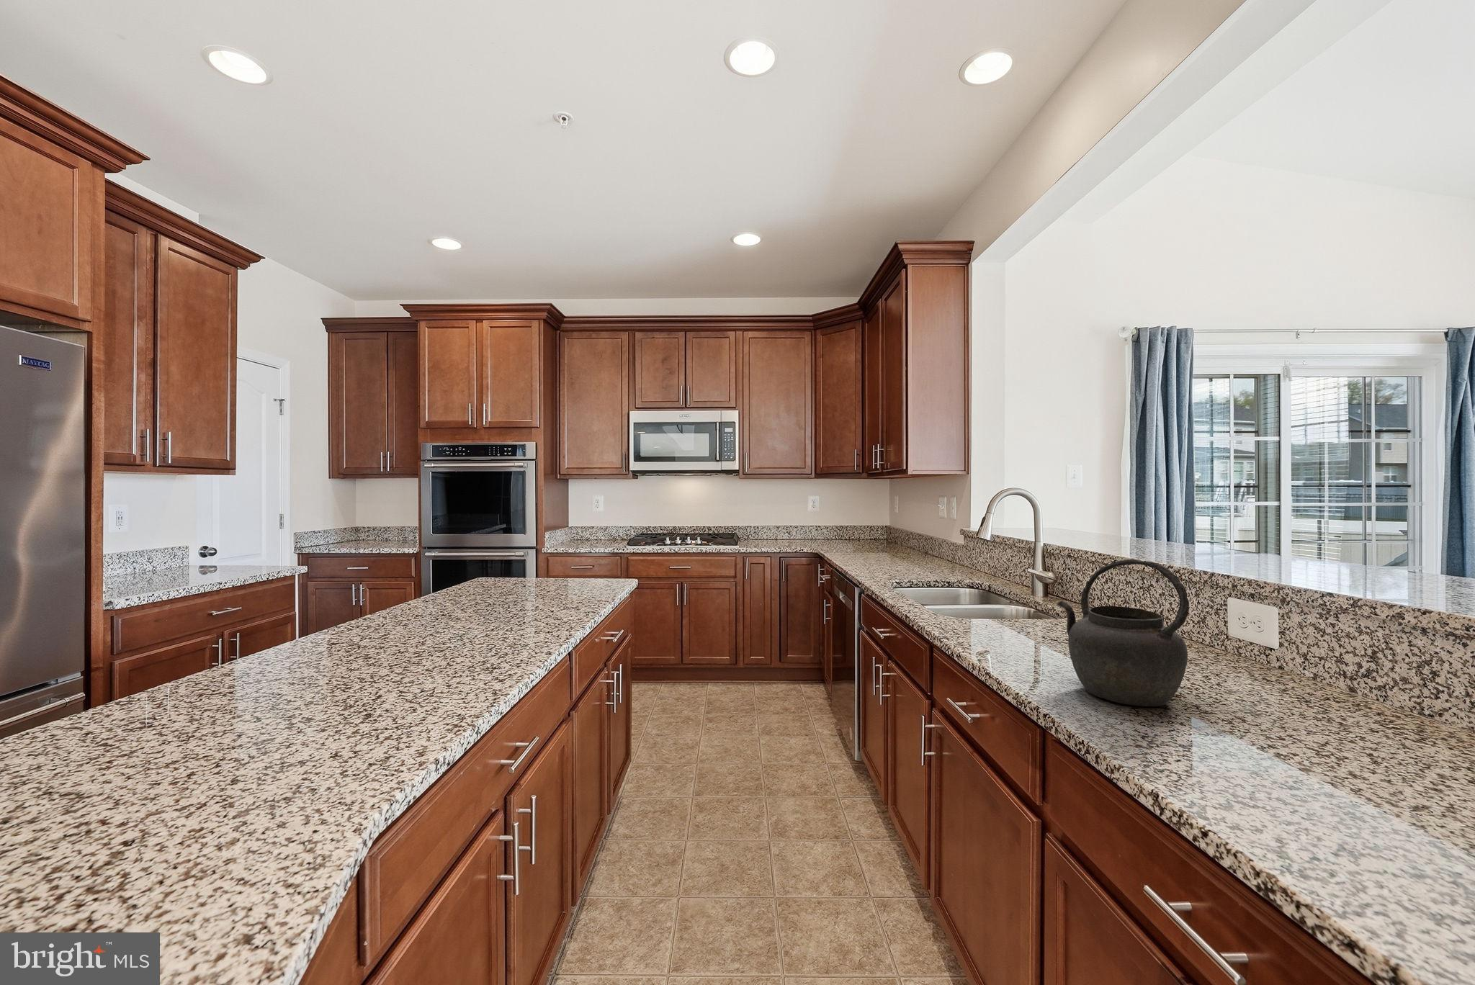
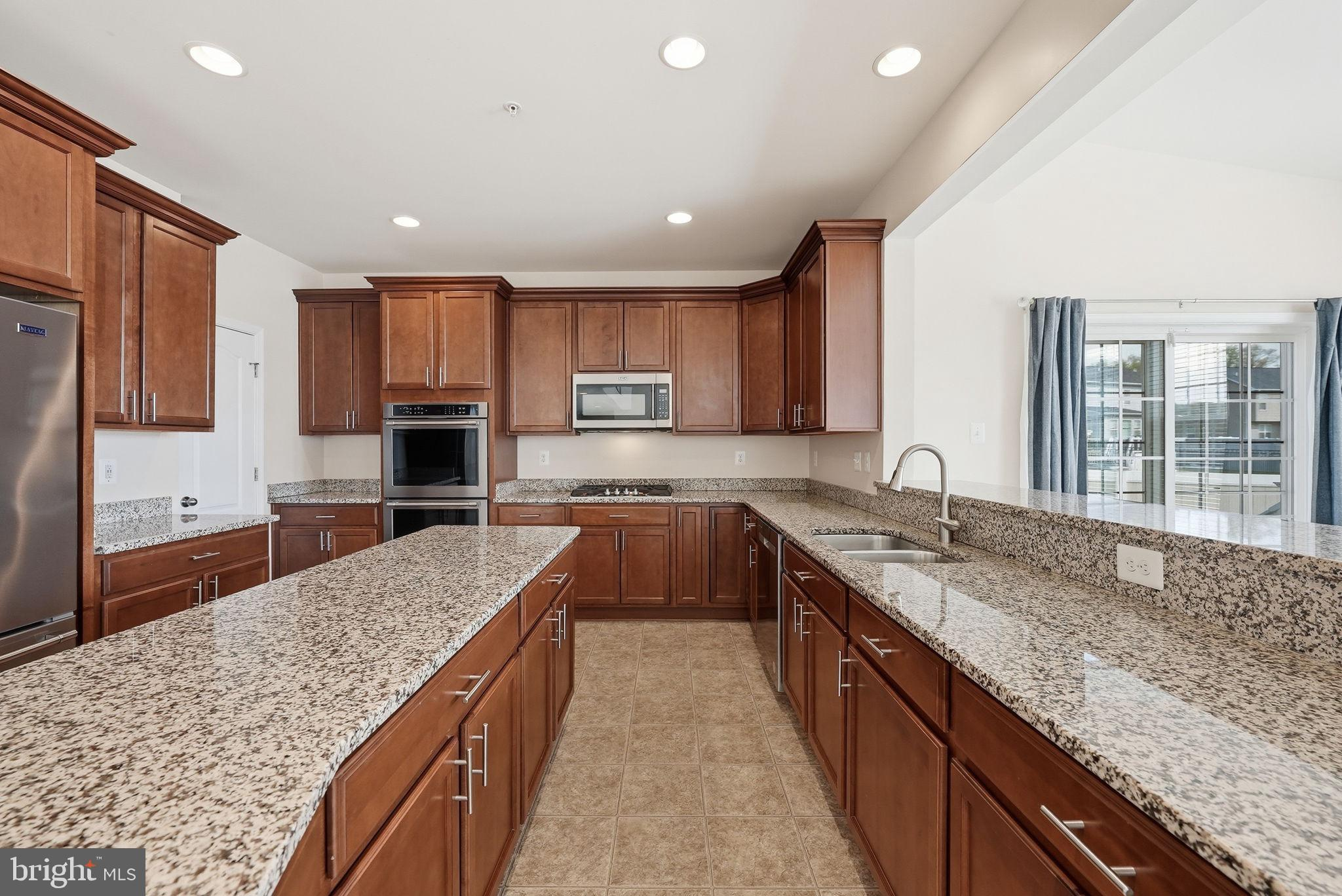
- kettle [1056,558,1190,707]
